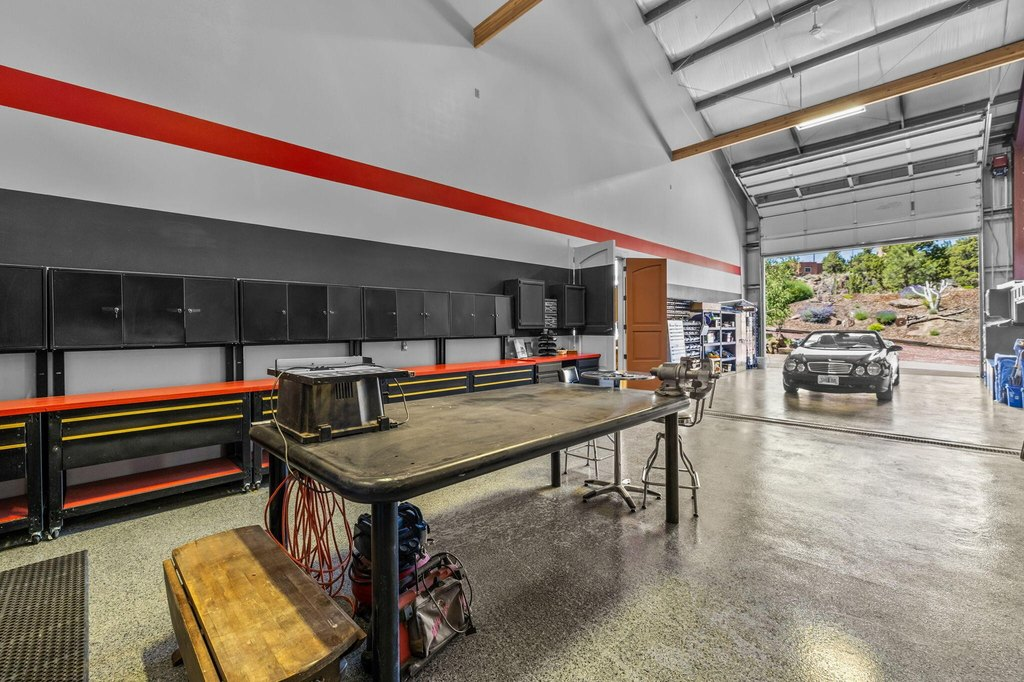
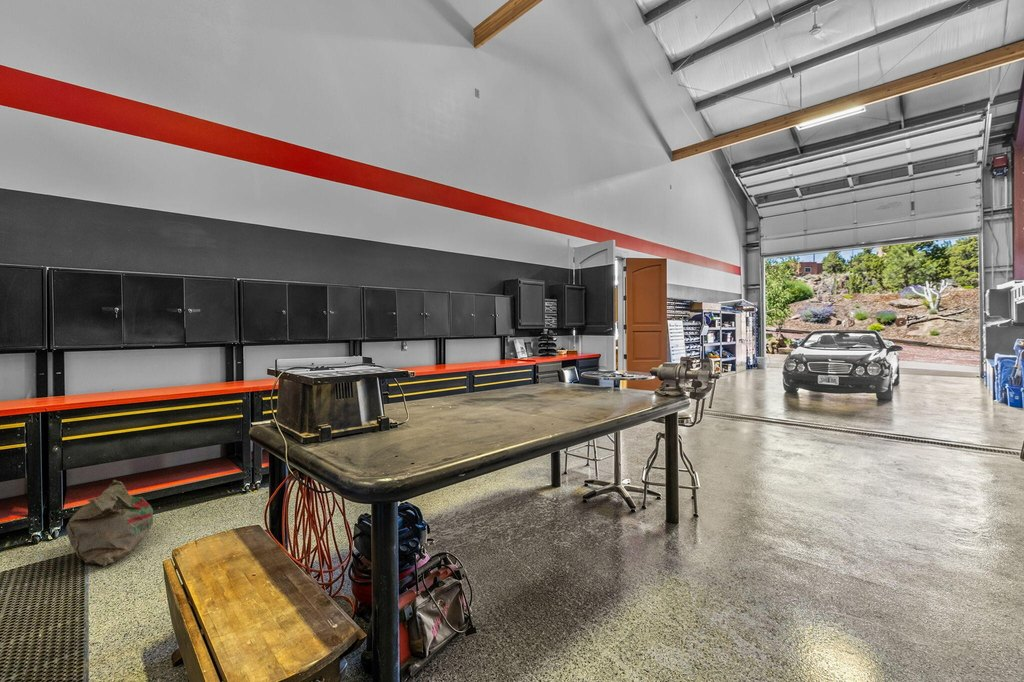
+ bag [65,479,154,568]
